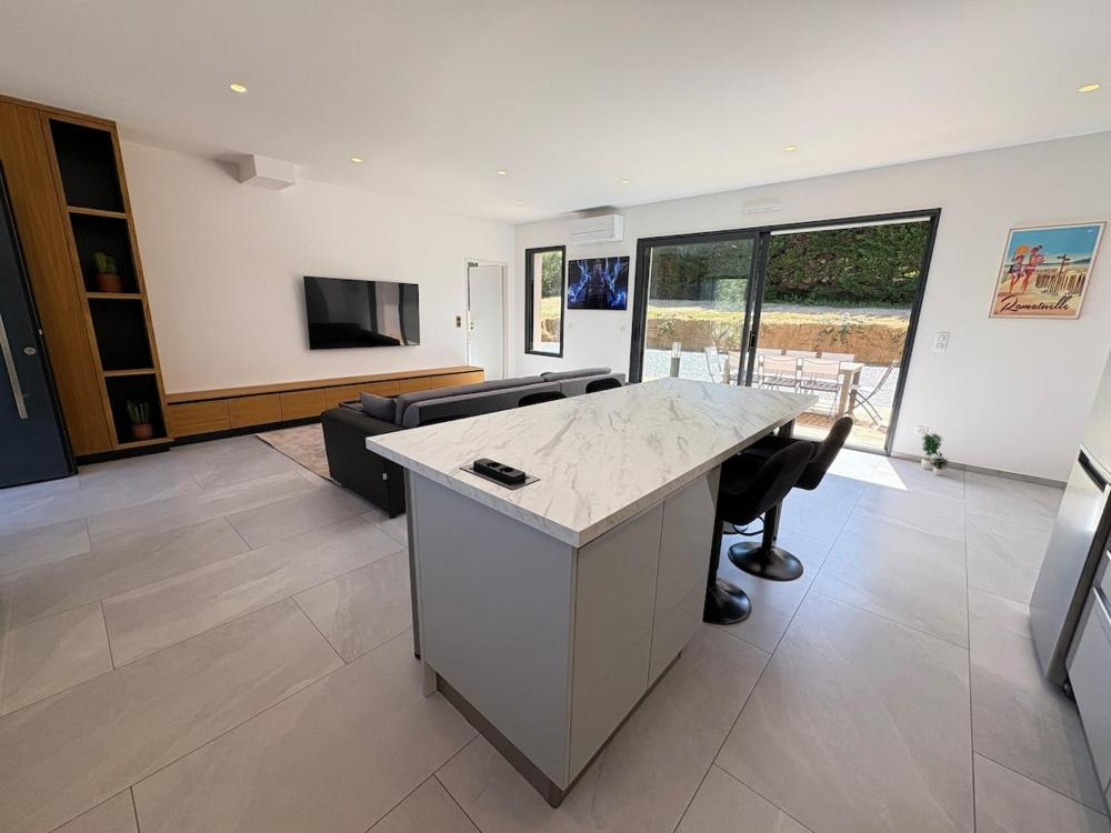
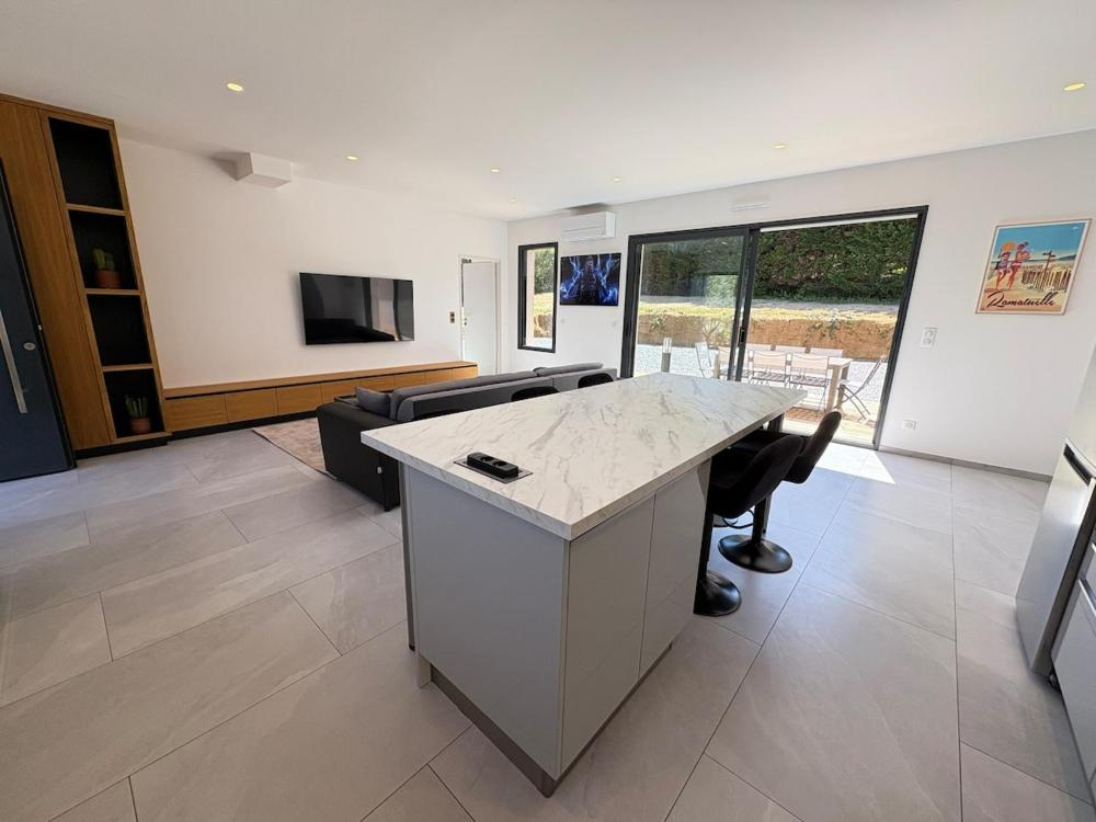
- potted plant [920,431,951,476]
